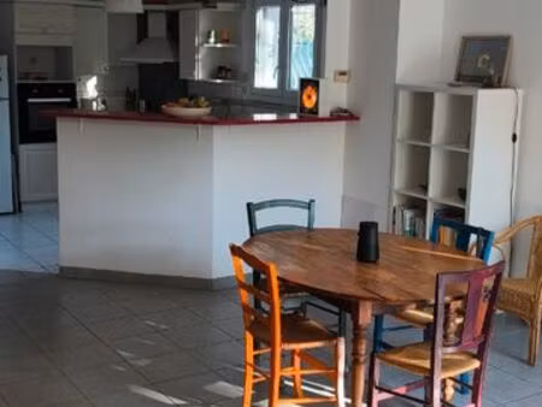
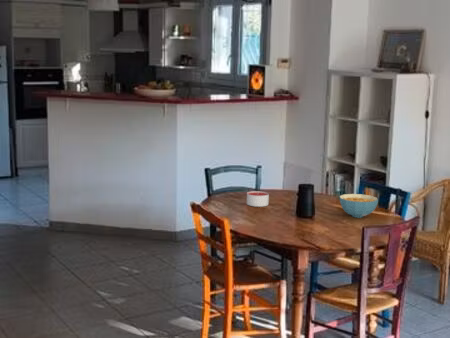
+ candle [246,190,270,208]
+ cereal bowl [338,193,379,218]
